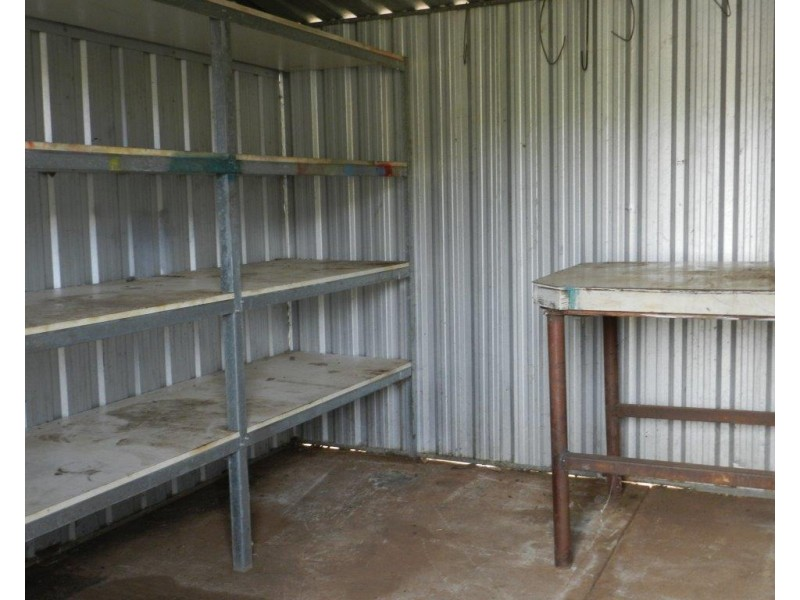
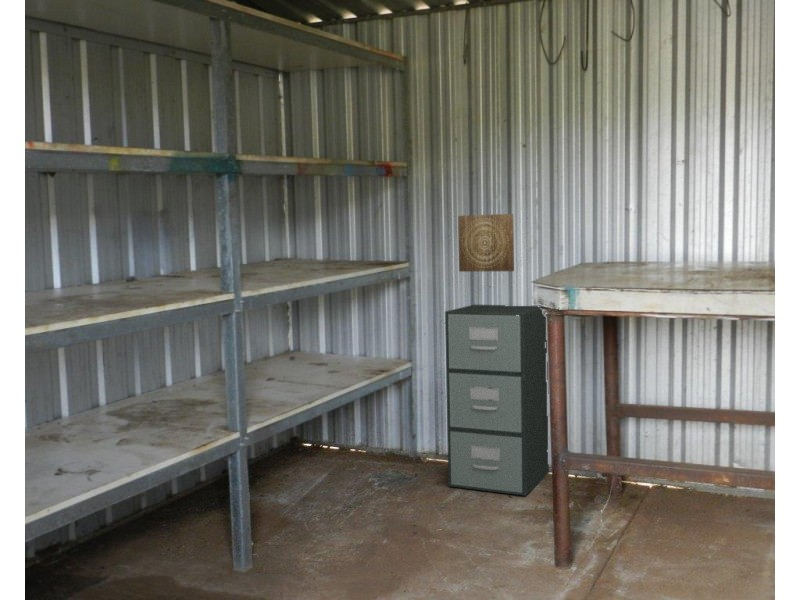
+ wall art [457,213,515,273]
+ filing cabinet [444,304,550,497]
